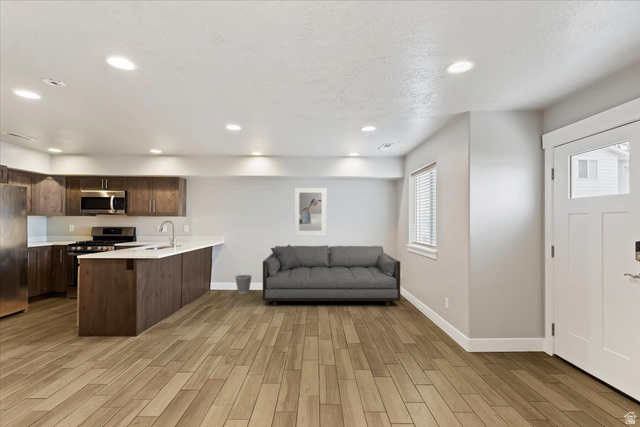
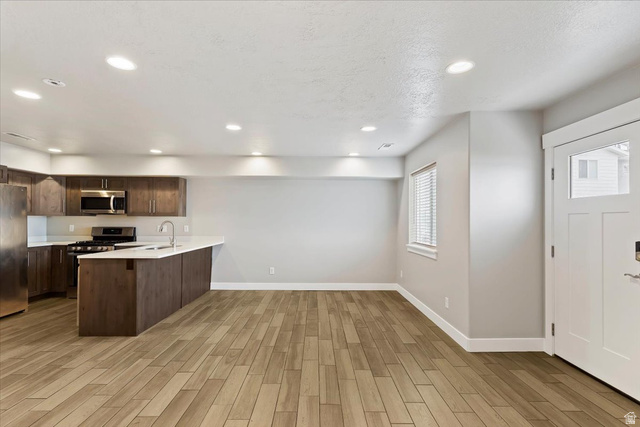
- wastebasket [234,274,253,295]
- sofa [262,244,401,307]
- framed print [293,187,328,237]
